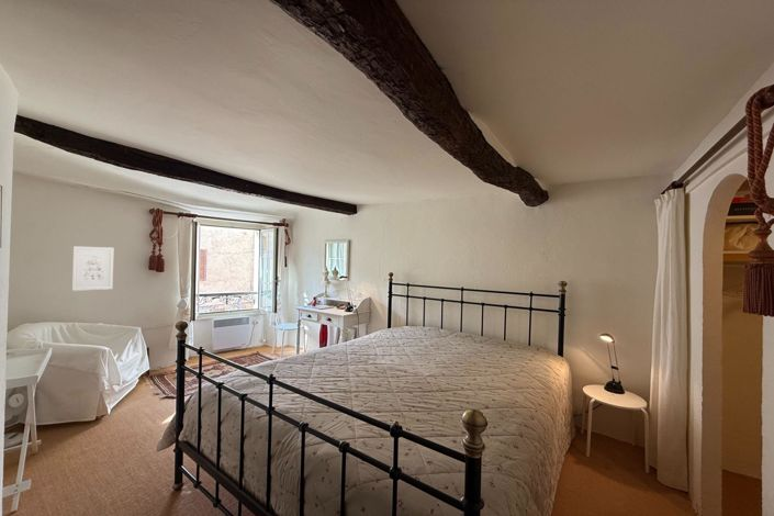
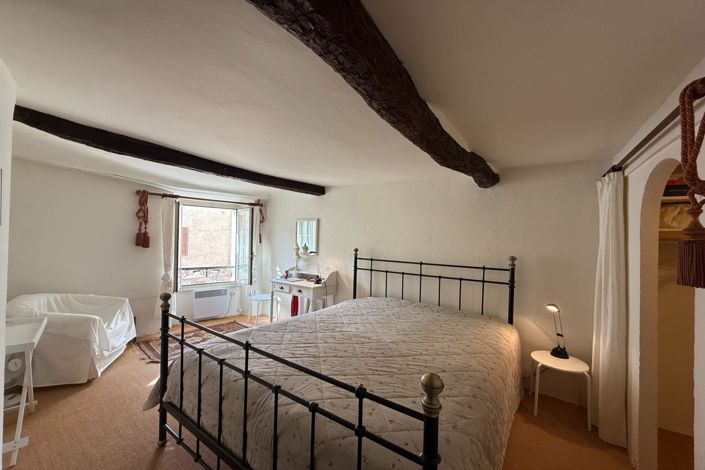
- wall art [71,245,114,292]
